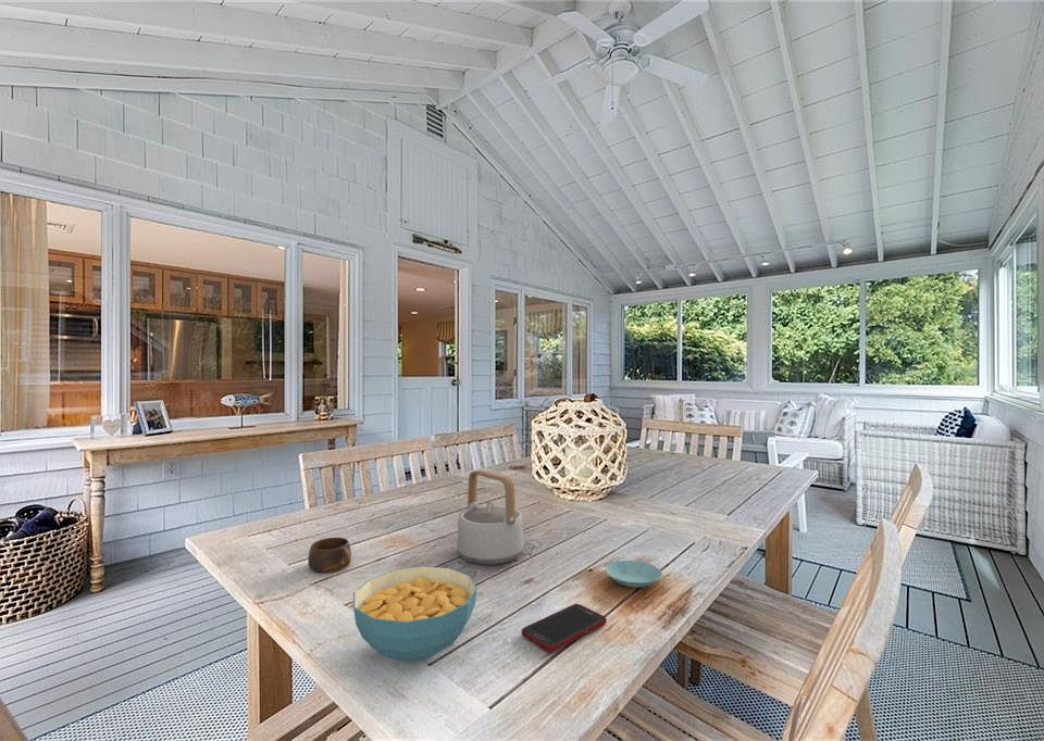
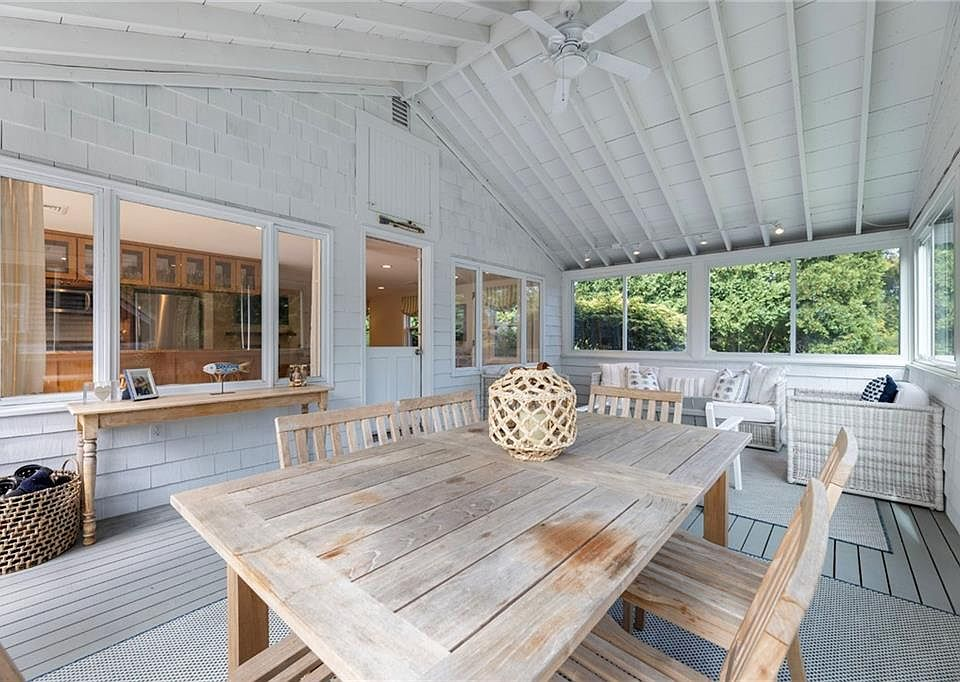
- cell phone [521,603,607,653]
- cup [307,537,352,574]
- saucer [605,560,663,589]
- teapot [456,469,525,566]
- cereal bowl [352,565,478,662]
